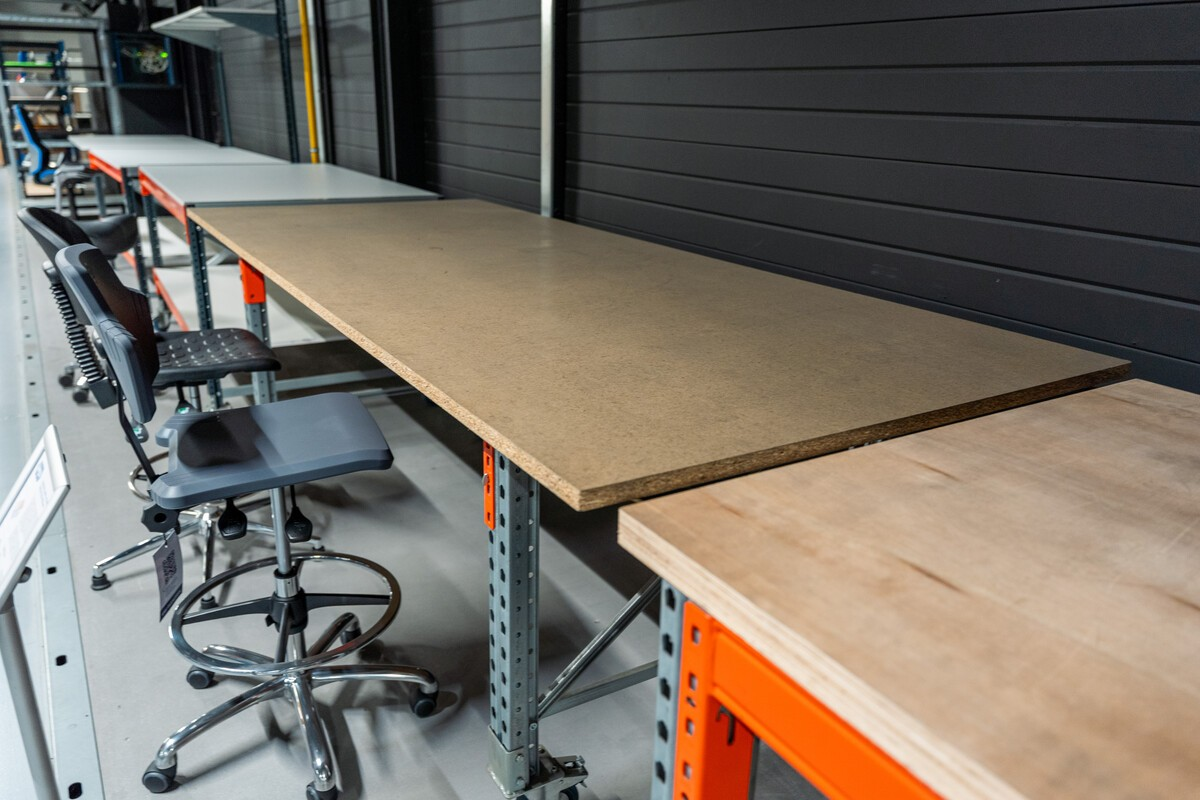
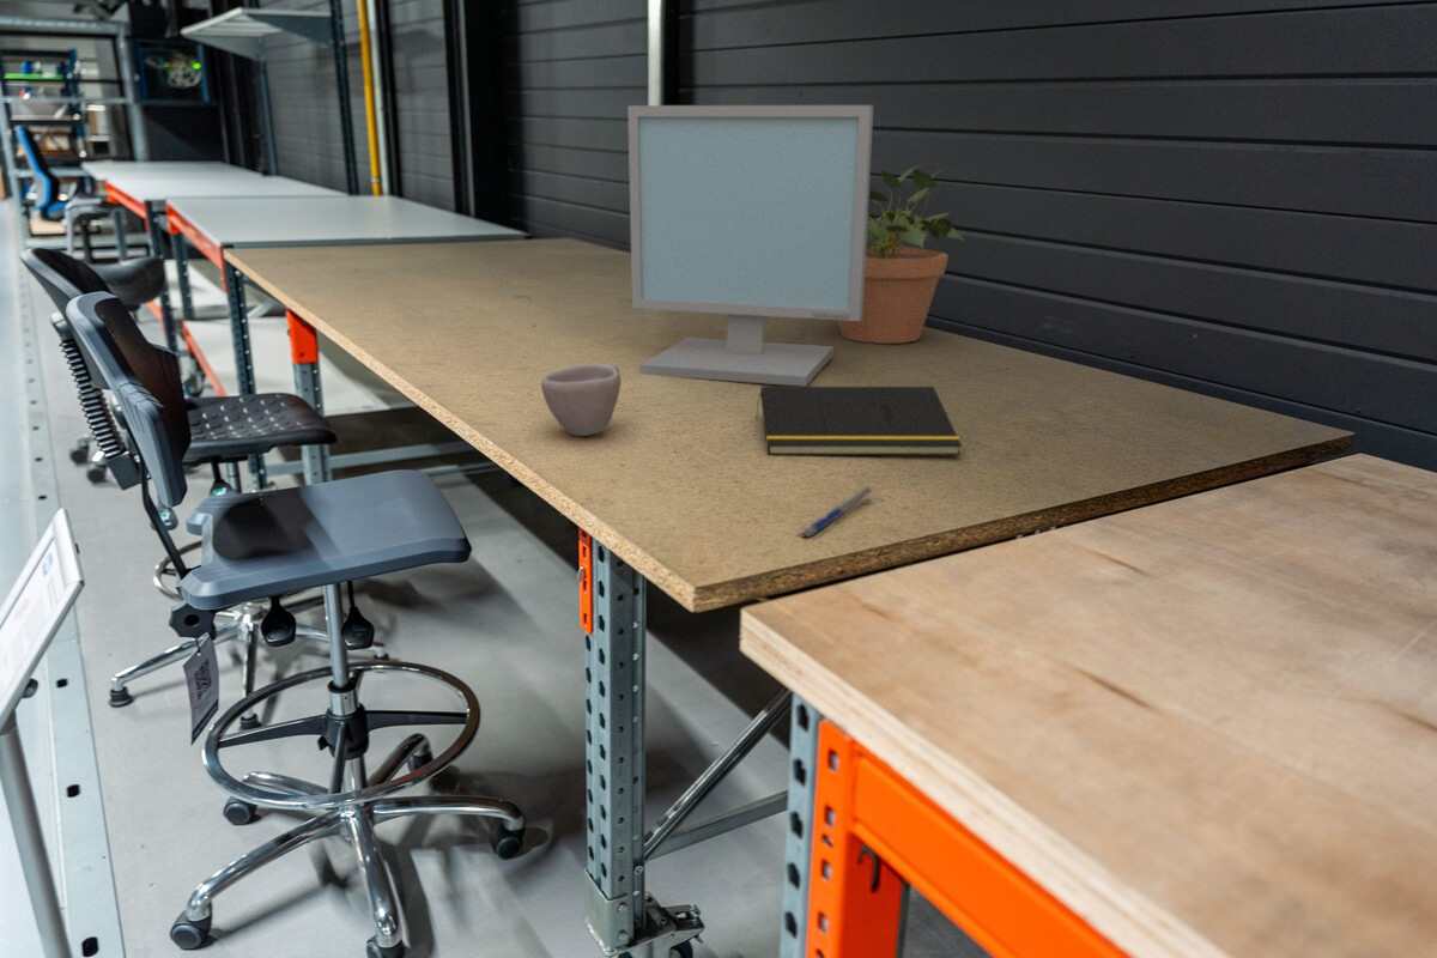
+ potted plant [837,164,966,345]
+ pen [796,486,877,540]
+ cup [540,363,623,437]
+ notepad [754,386,963,456]
+ computer monitor [626,104,874,387]
